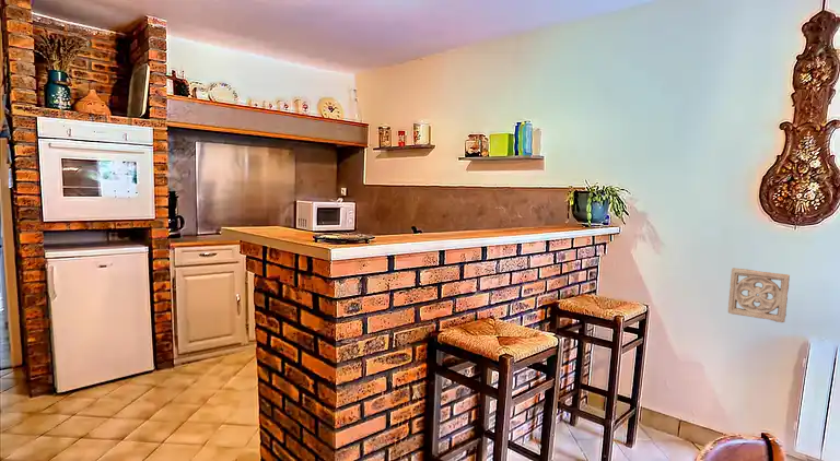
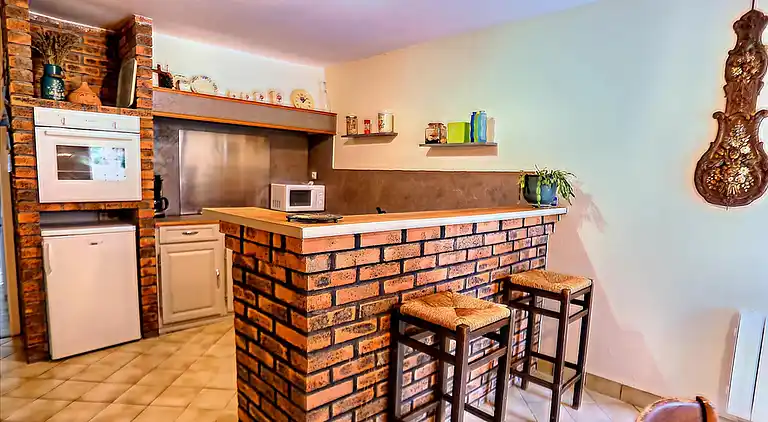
- wall ornament [727,267,791,323]
